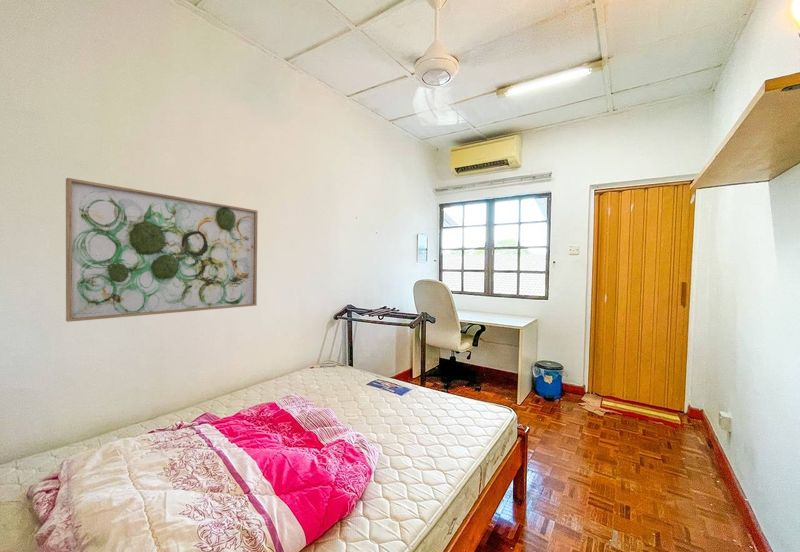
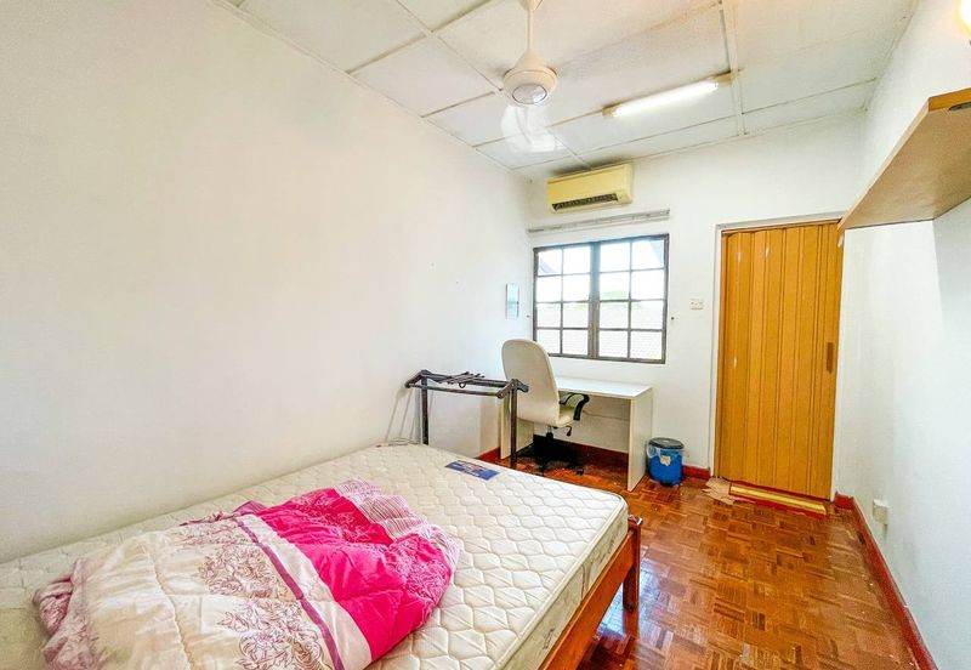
- wall art [65,177,259,323]
